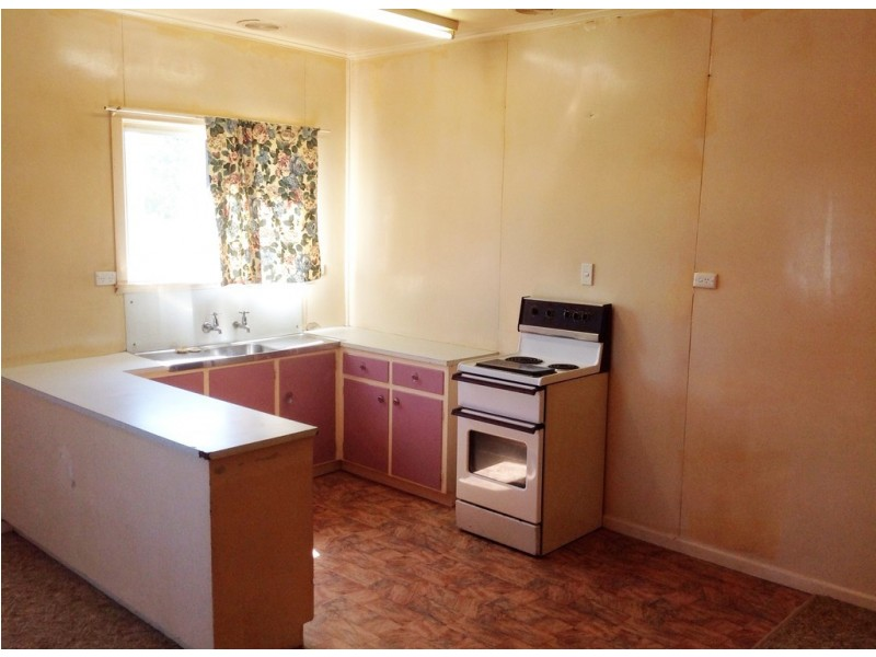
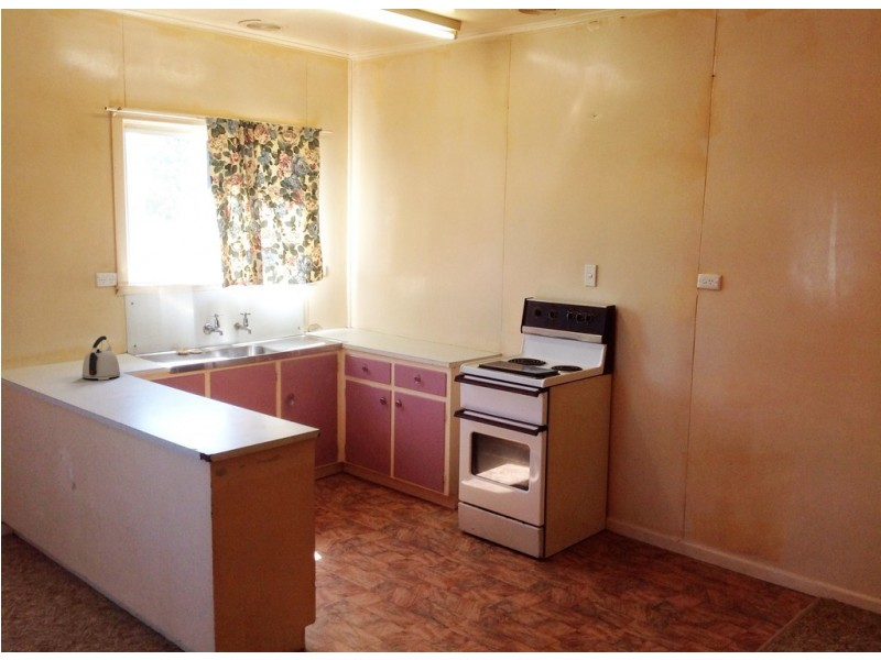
+ kettle [81,334,121,381]
